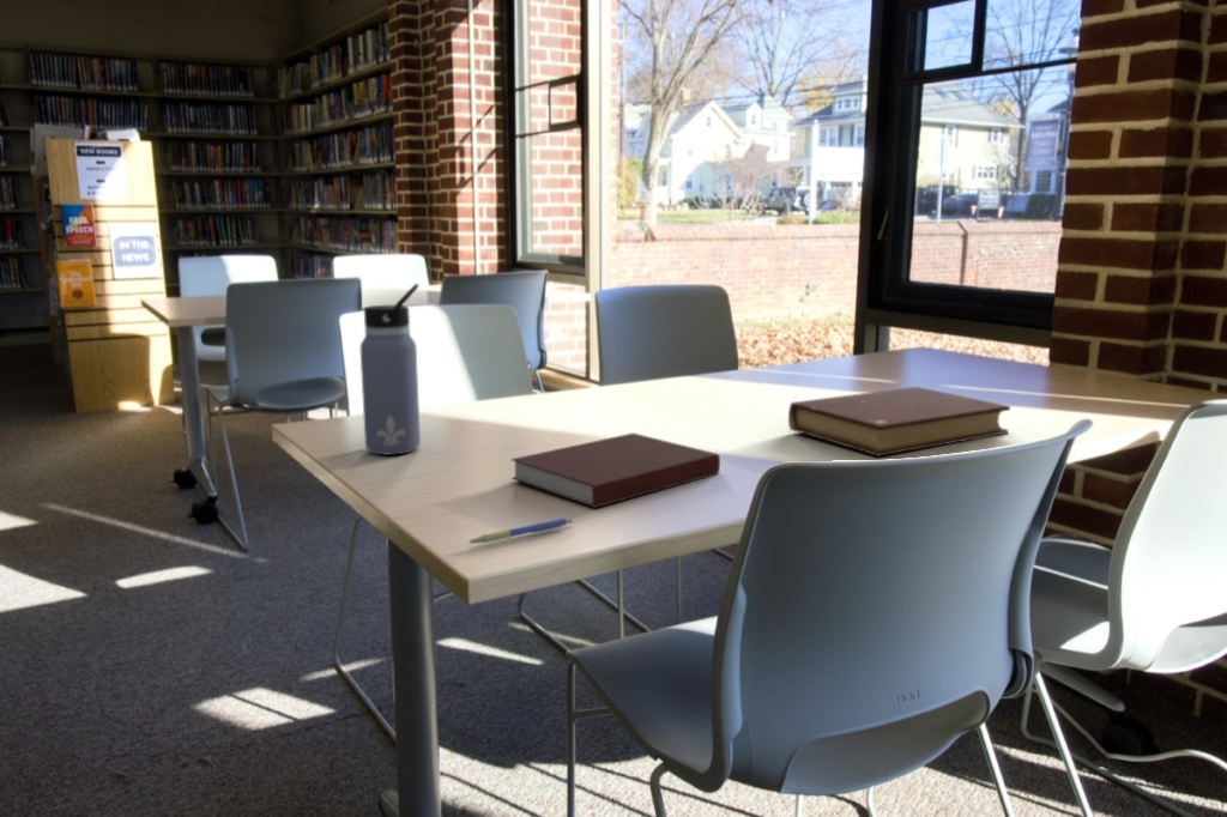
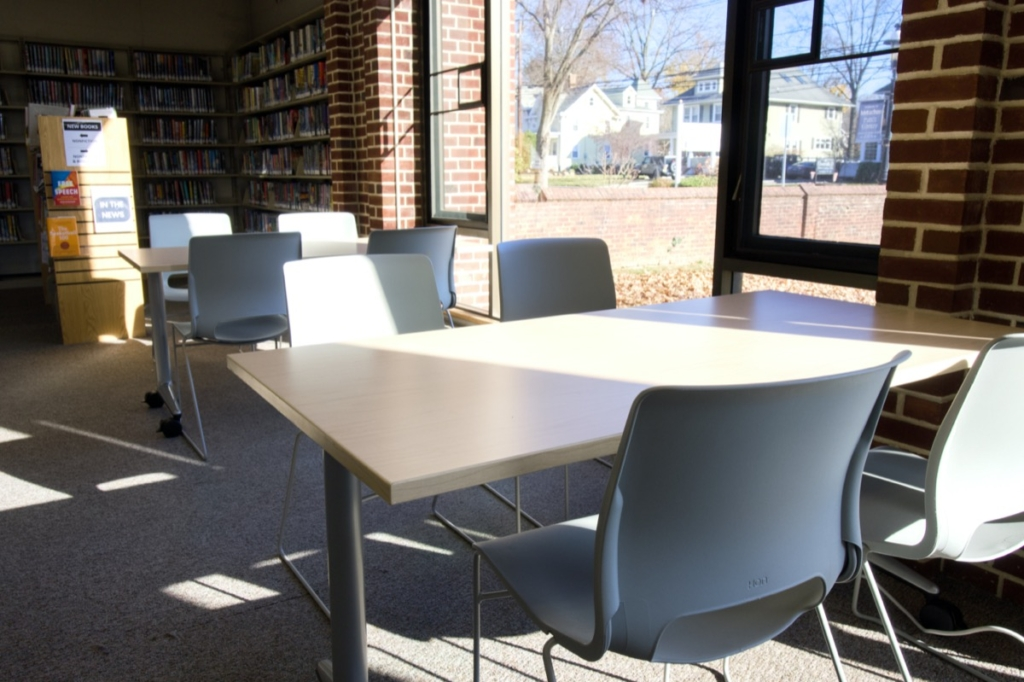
- water bottle [358,282,422,456]
- pen [467,516,574,545]
- book [787,386,1011,458]
- notebook [509,431,721,509]
